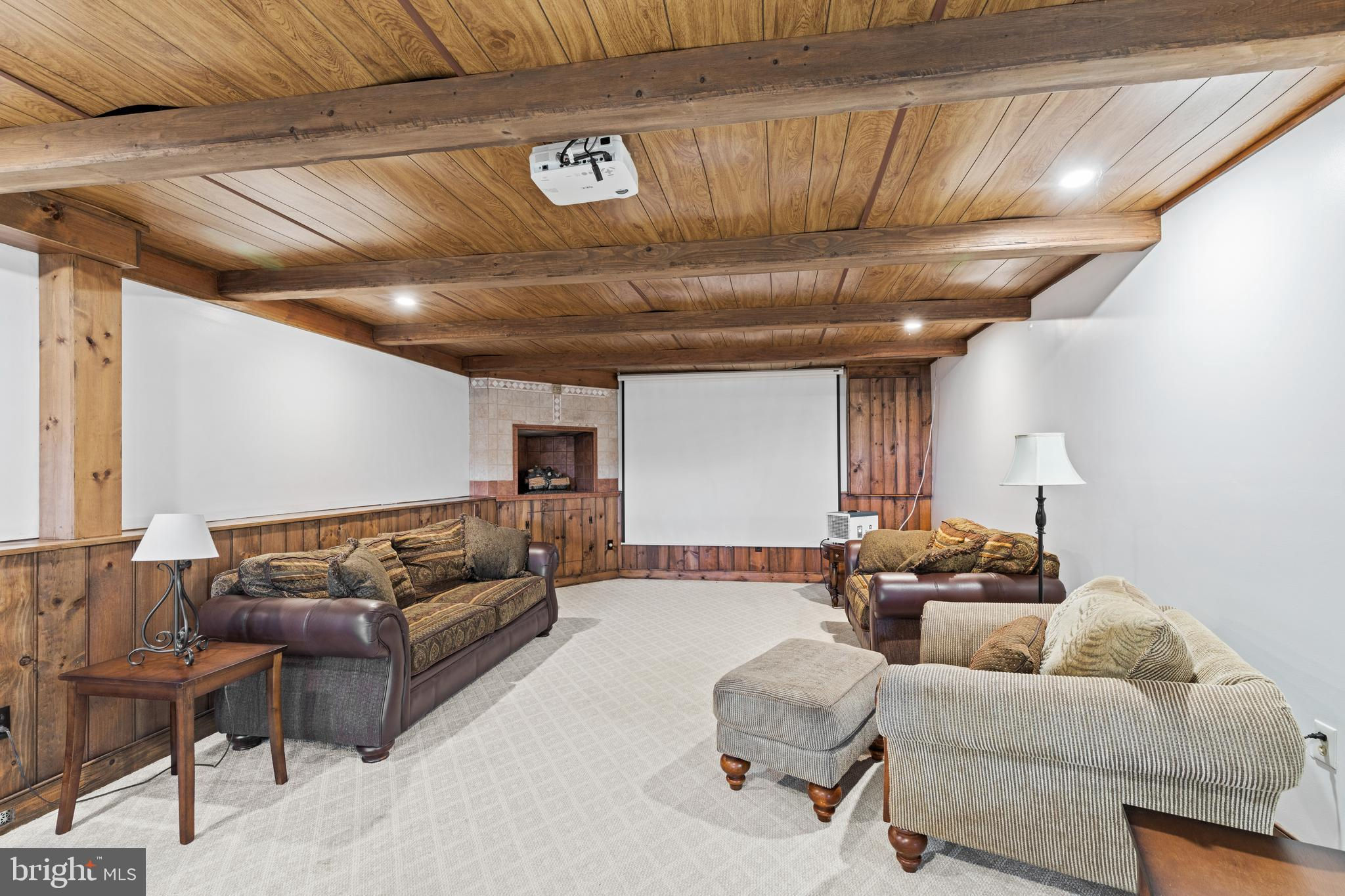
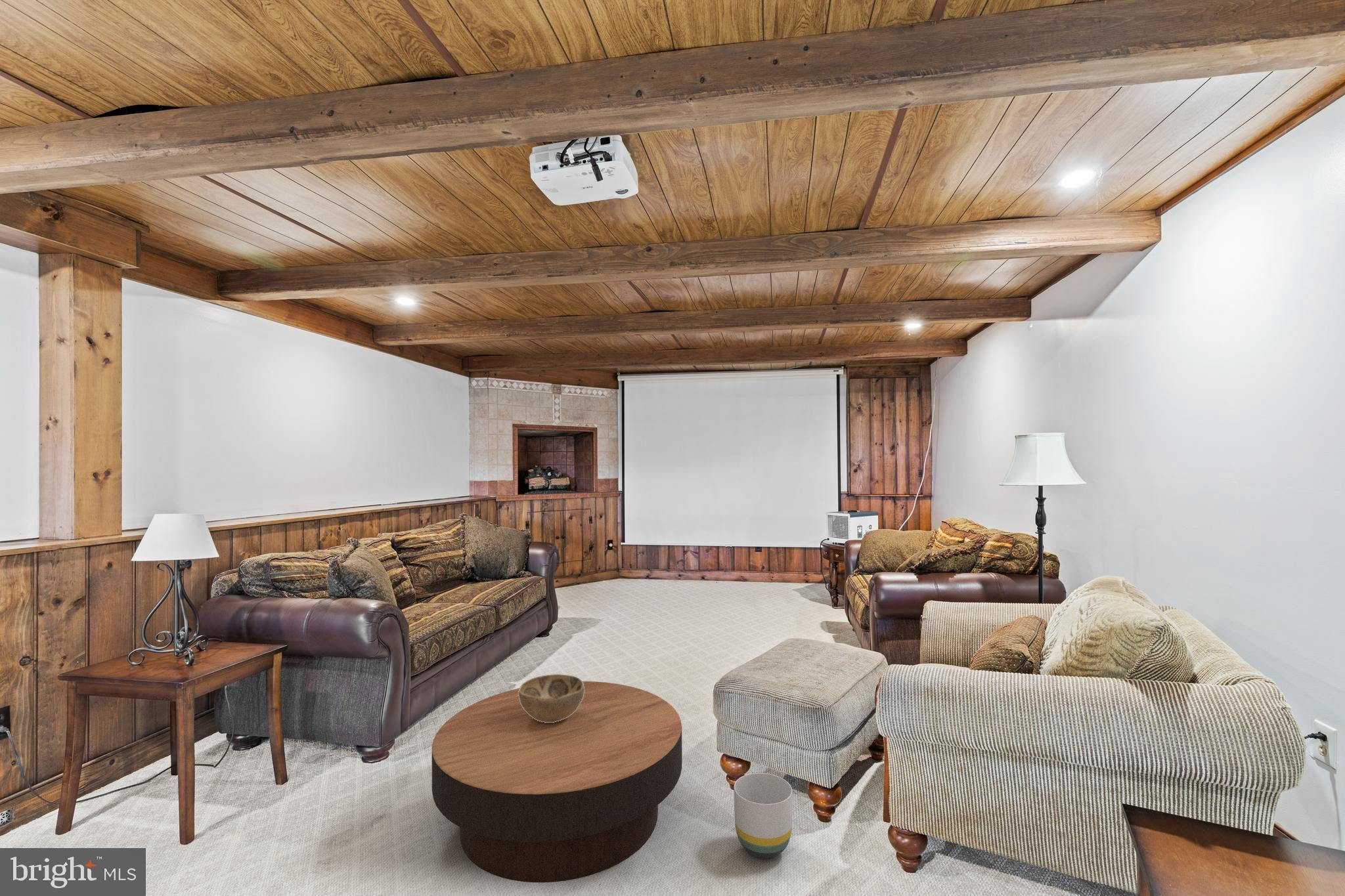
+ coffee table [431,681,683,884]
+ planter [734,773,793,859]
+ decorative bowl [518,673,584,723]
